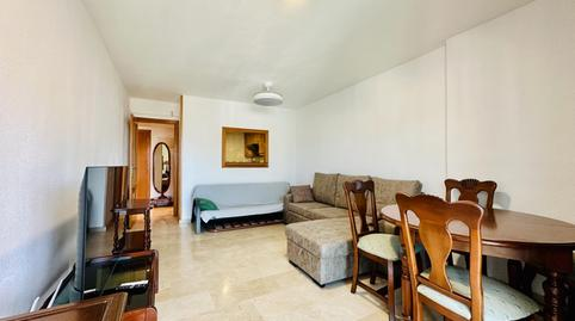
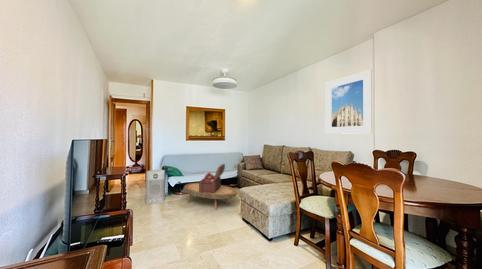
+ coffee table [182,182,239,211]
+ air purifier [145,169,166,205]
+ toy chest [198,163,226,194]
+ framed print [325,69,373,135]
